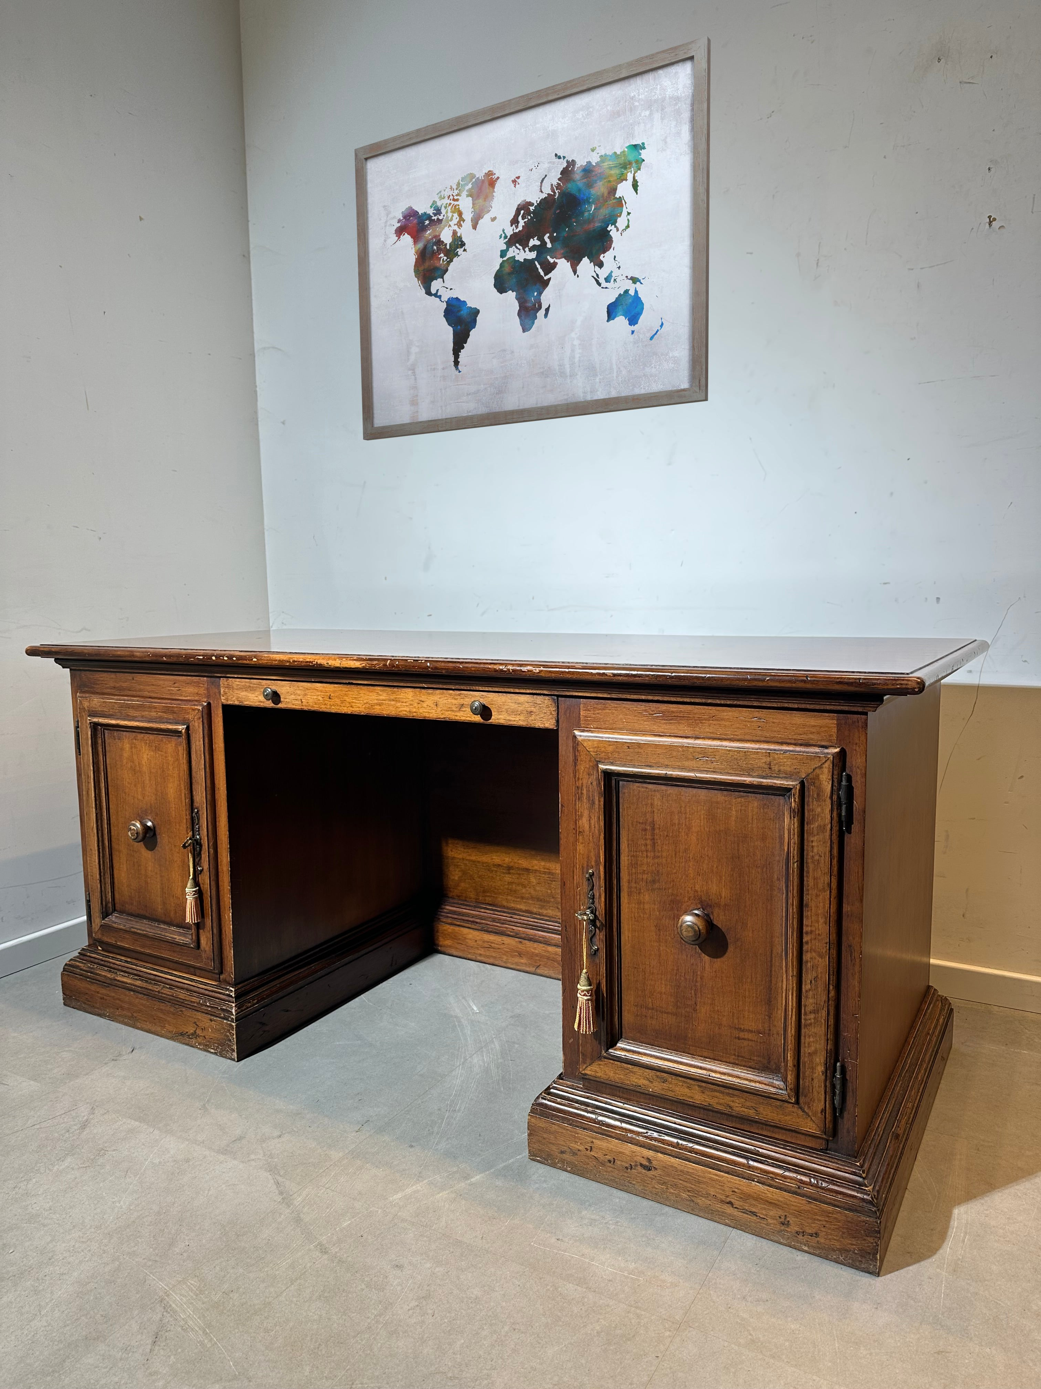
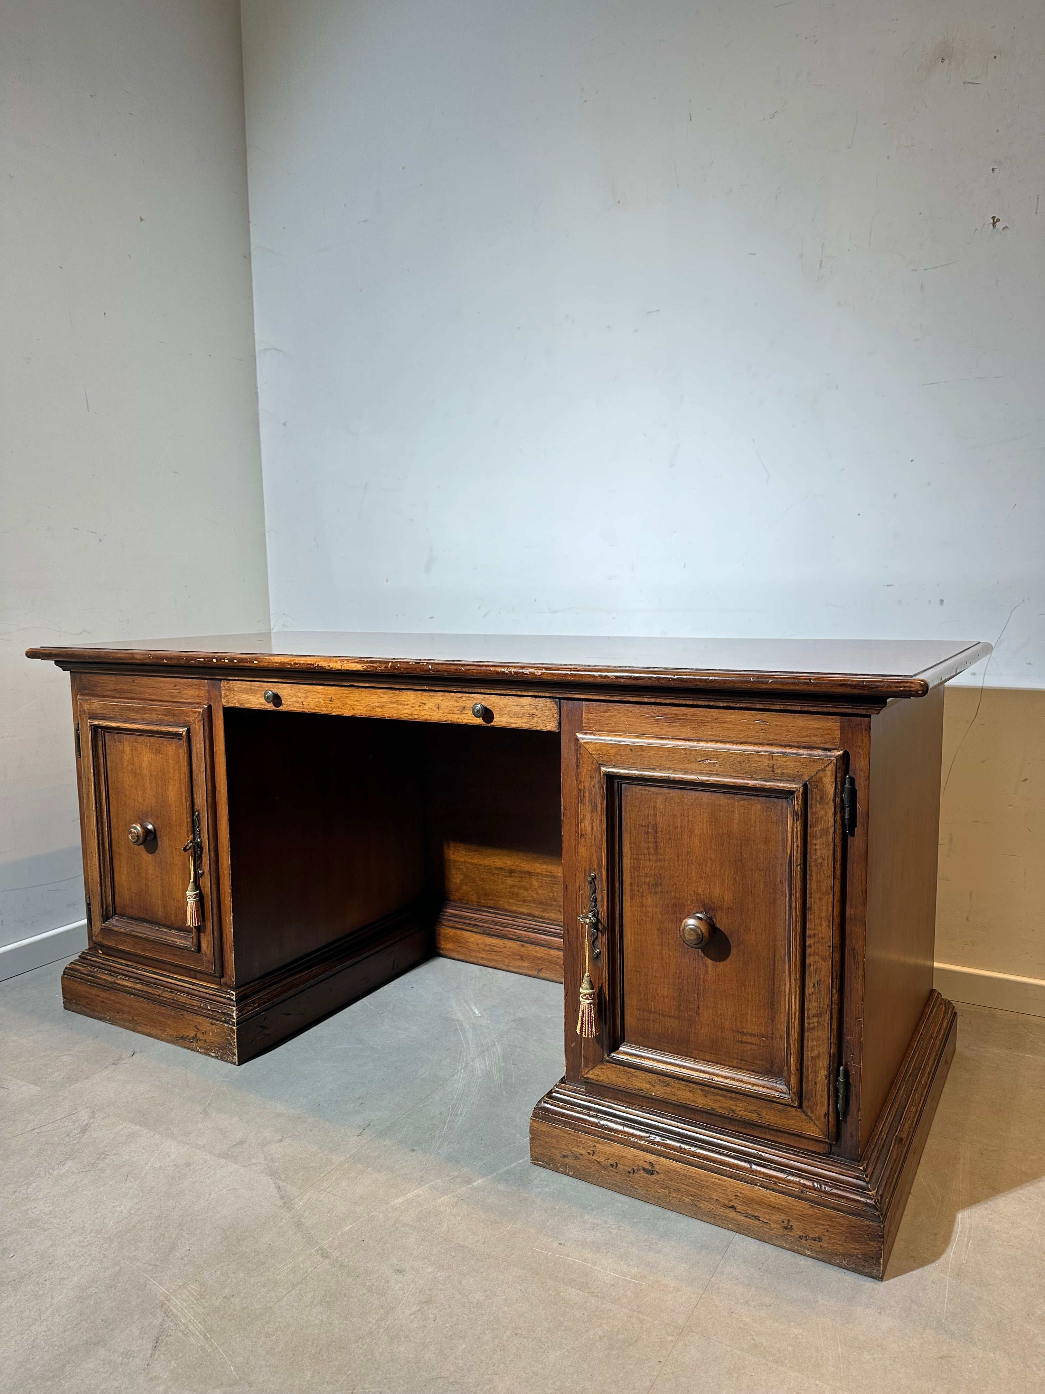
- wall art [354,36,711,441]
